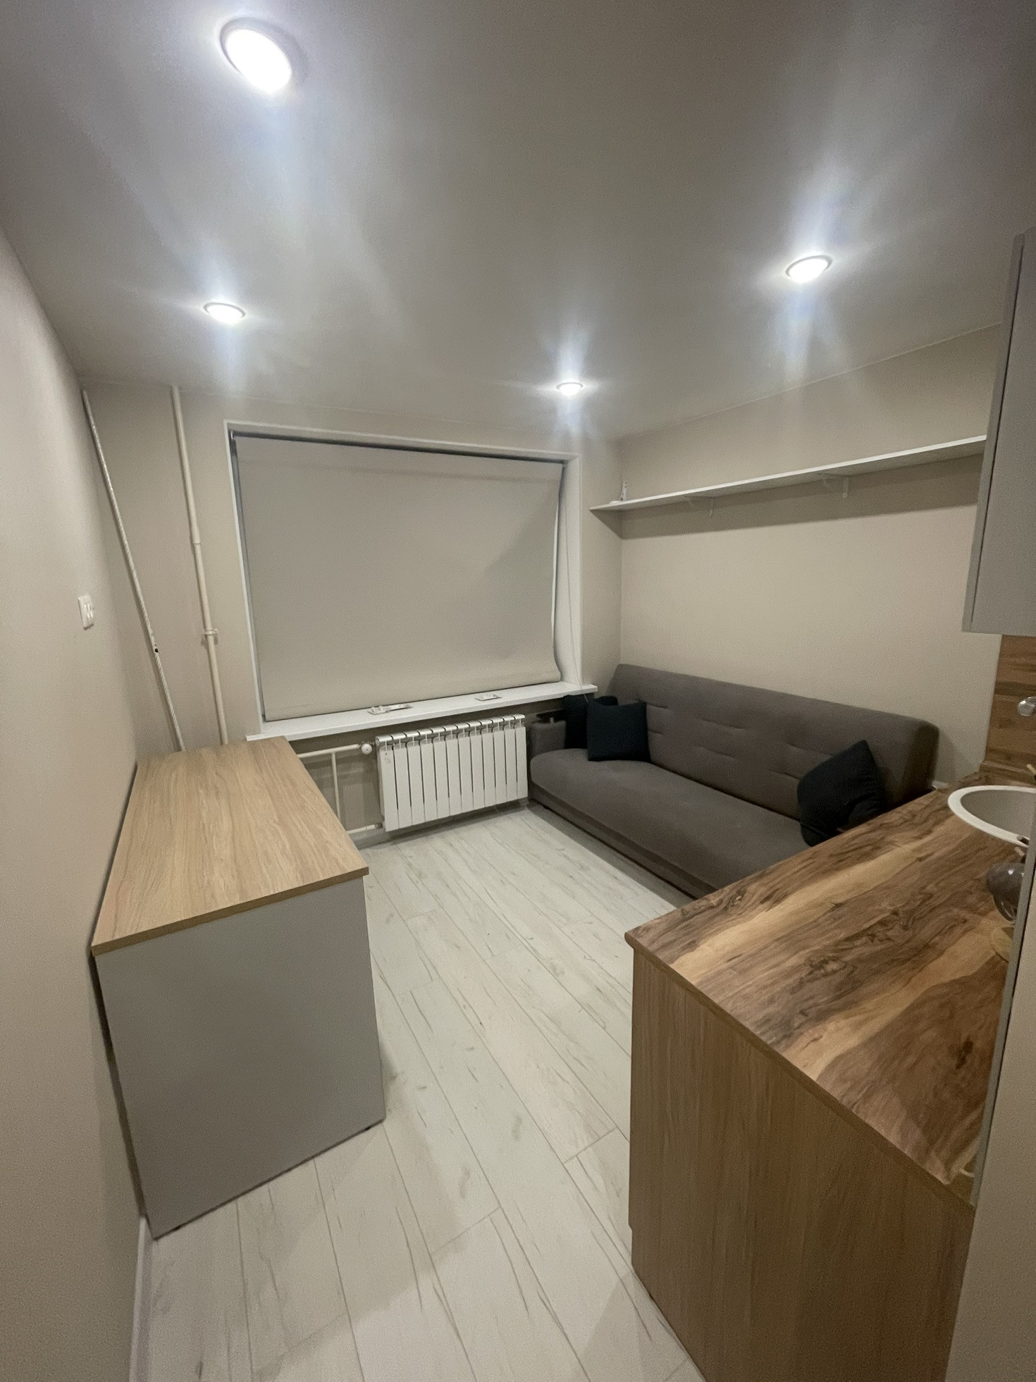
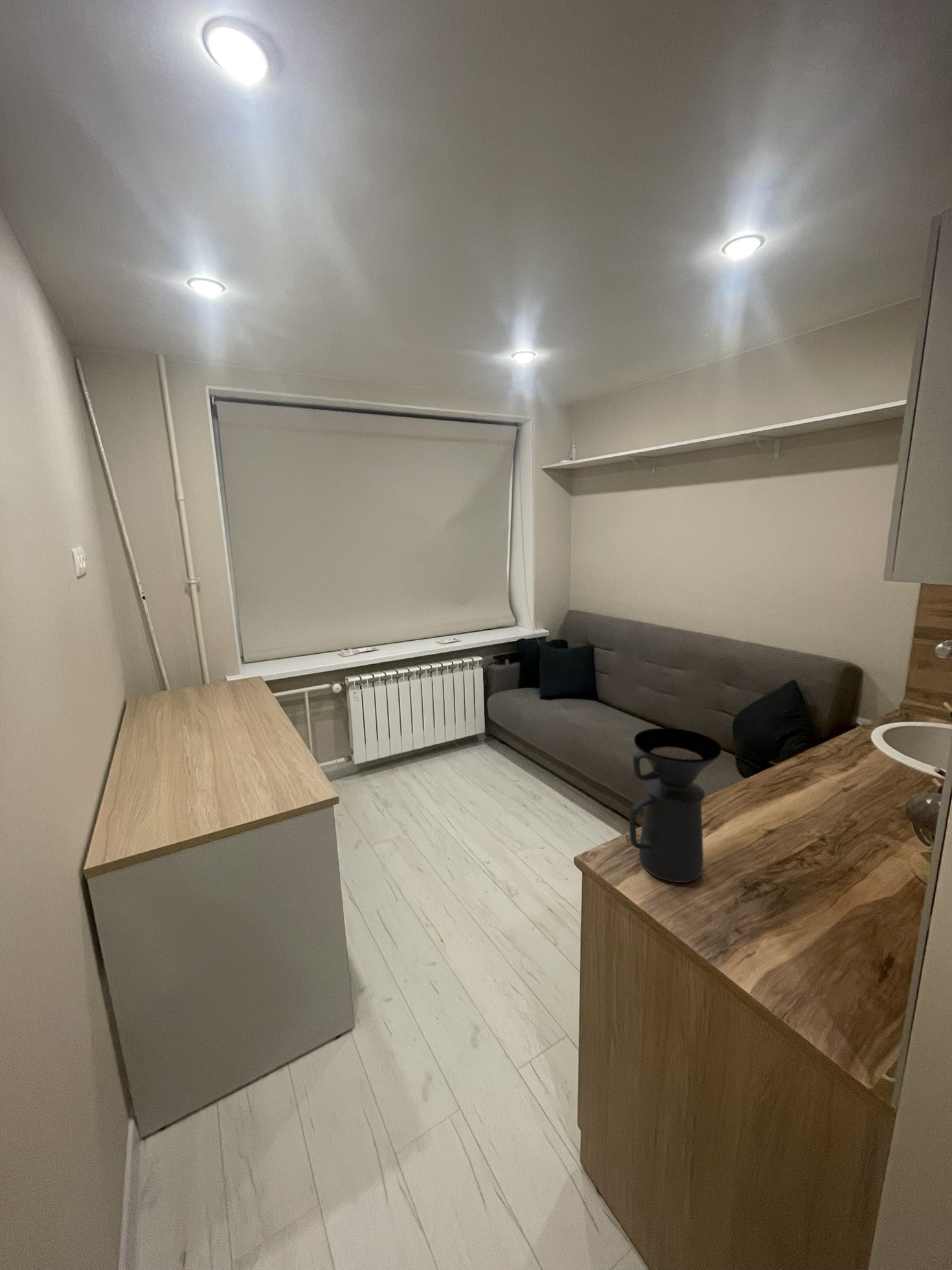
+ coffee maker [629,728,722,883]
